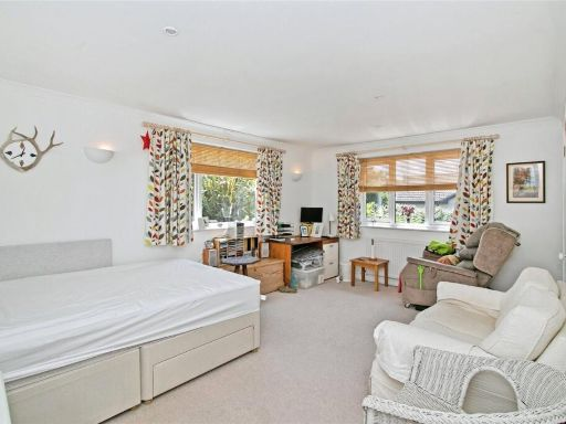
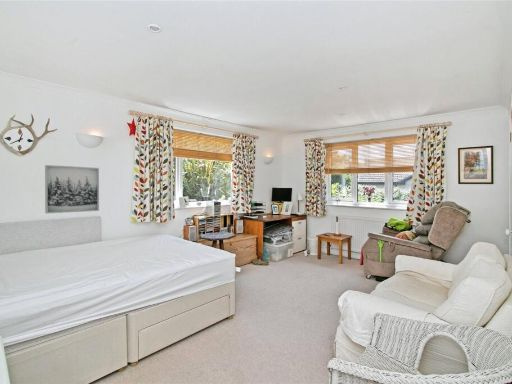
+ wall art [44,164,100,214]
